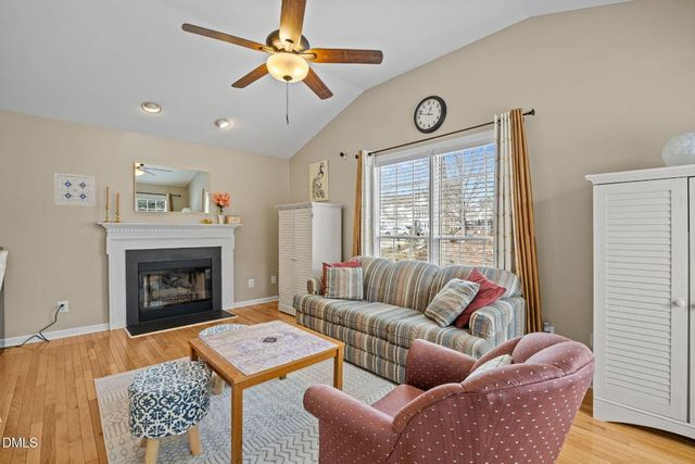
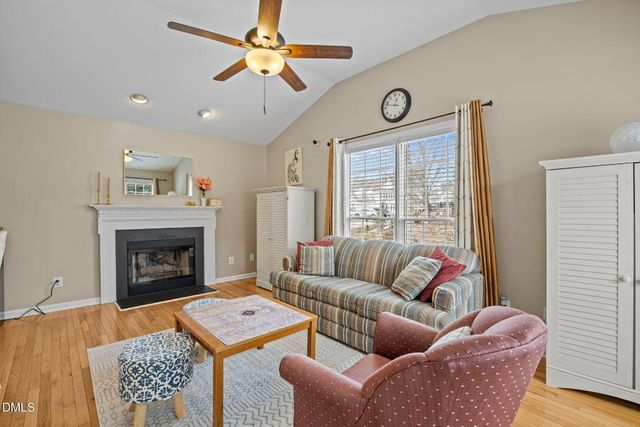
- wall art [53,172,97,208]
